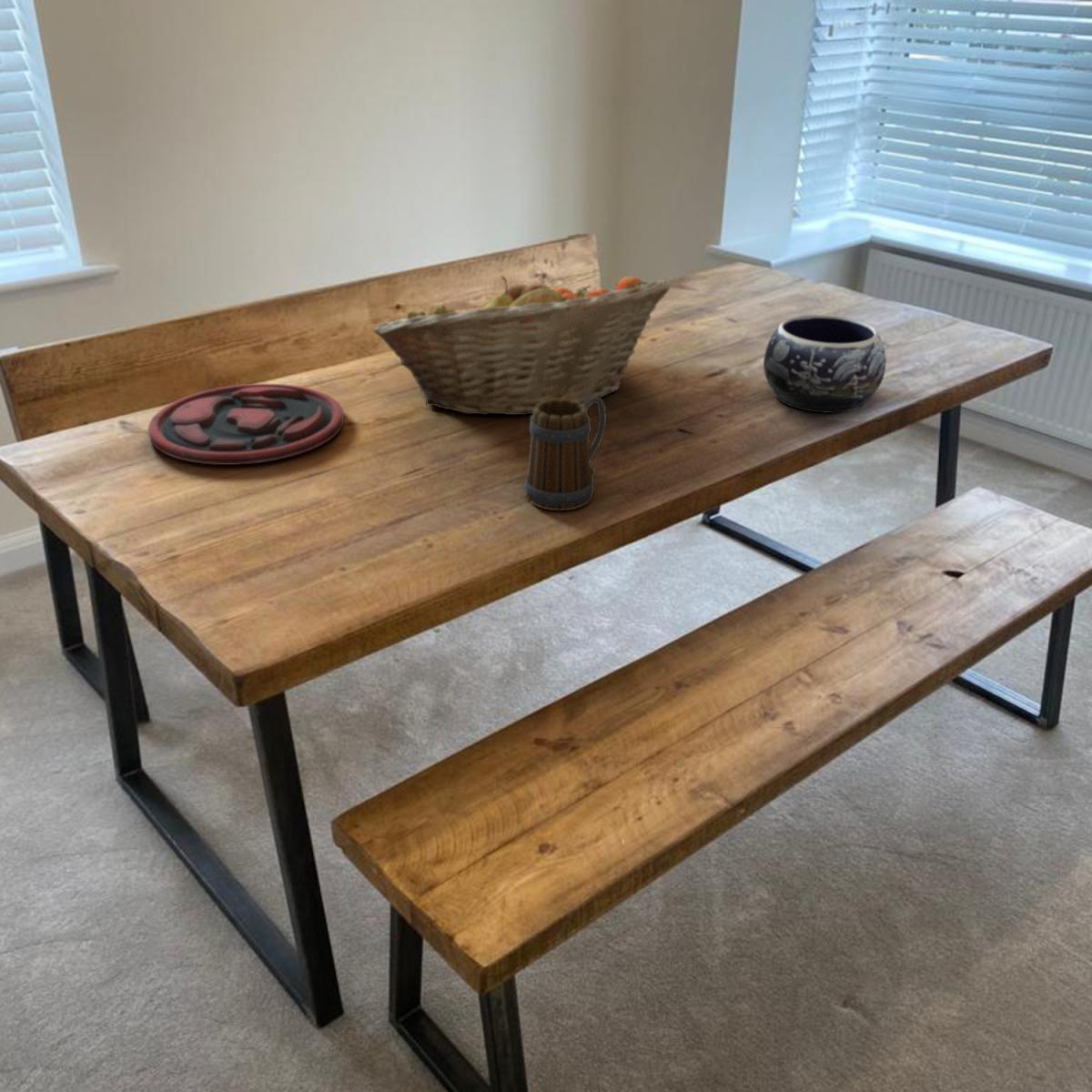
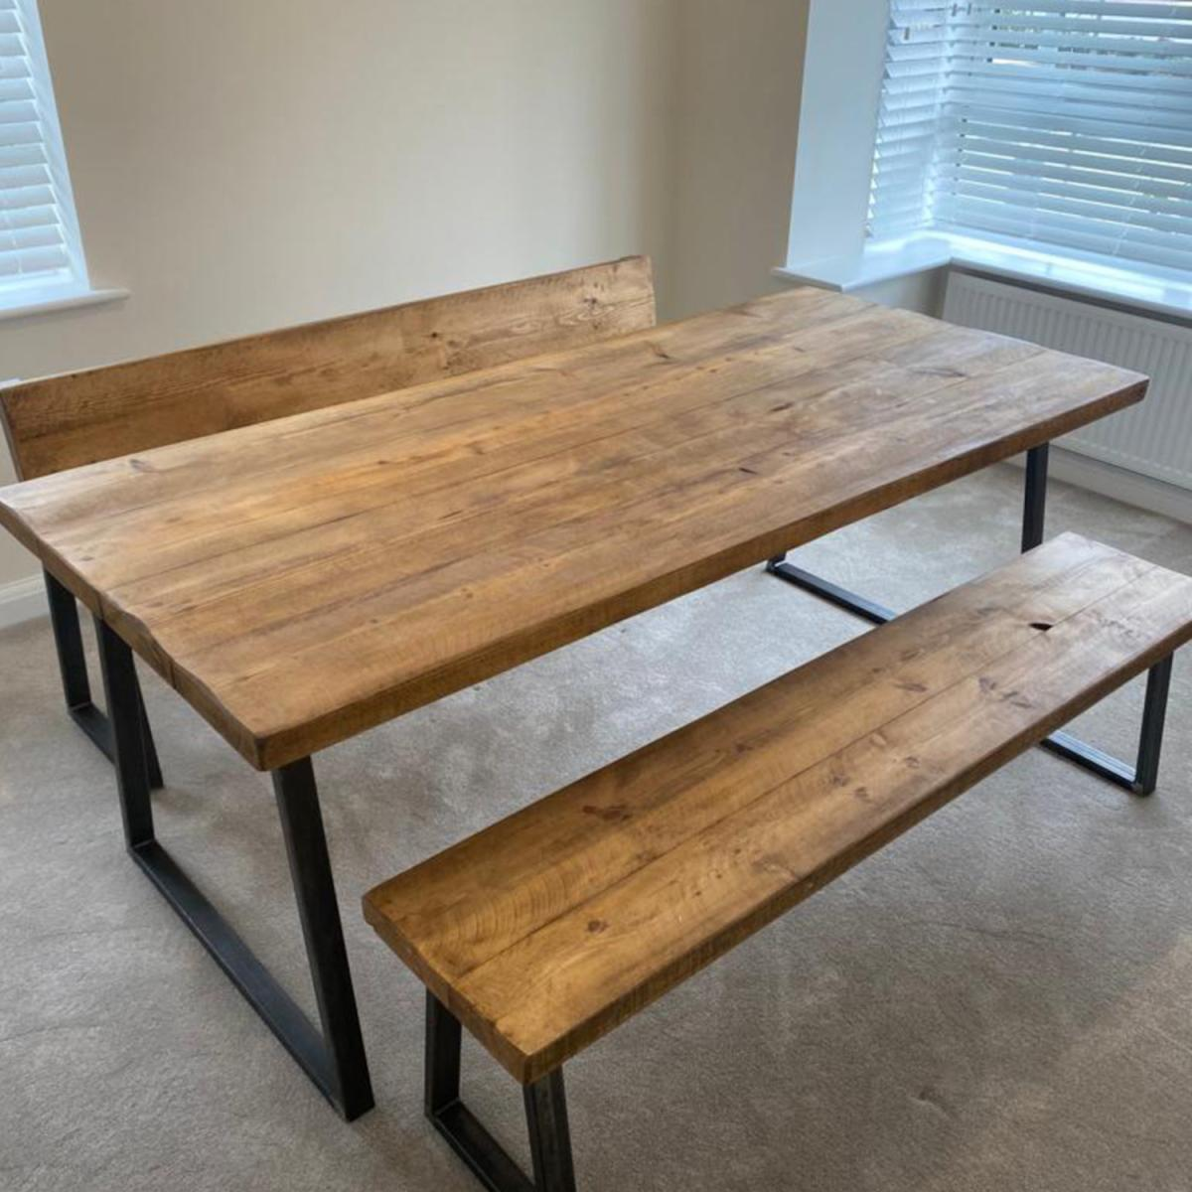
- fruit basket [372,275,672,416]
- mug [523,396,607,512]
- decorative bowl [763,314,886,414]
- plate [147,383,345,466]
